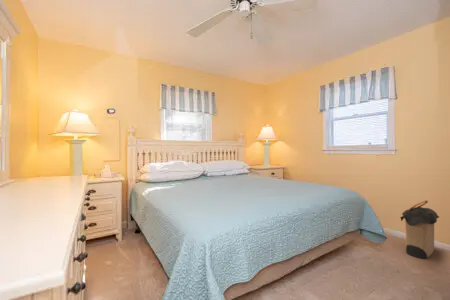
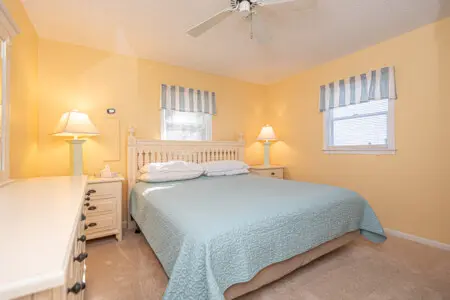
- laundry hamper [399,199,440,260]
